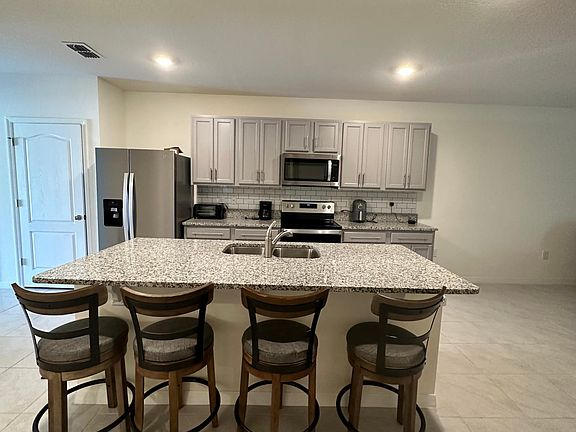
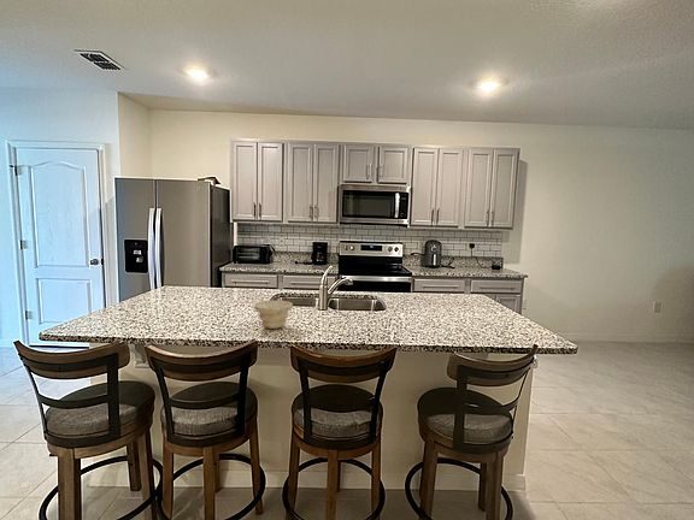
+ bowl [253,300,294,330]
